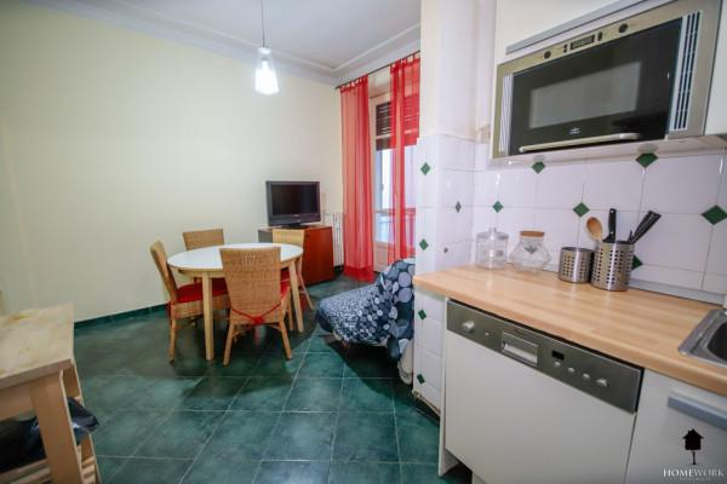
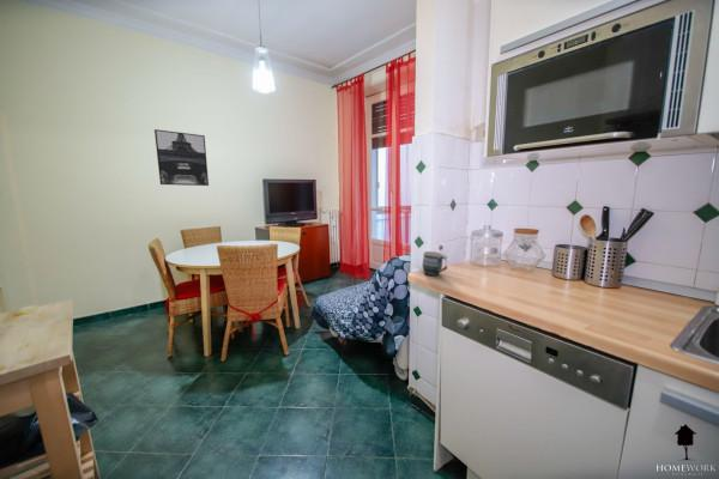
+ mug [422,250,448,277]
+ wall art [153,128,210,187]
